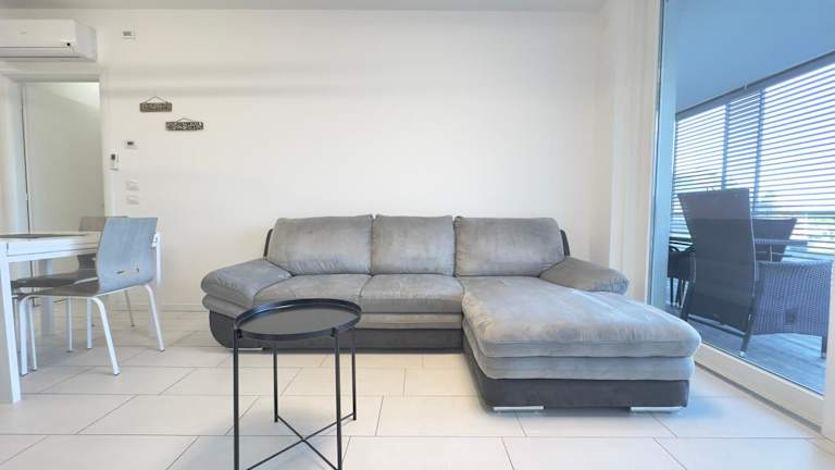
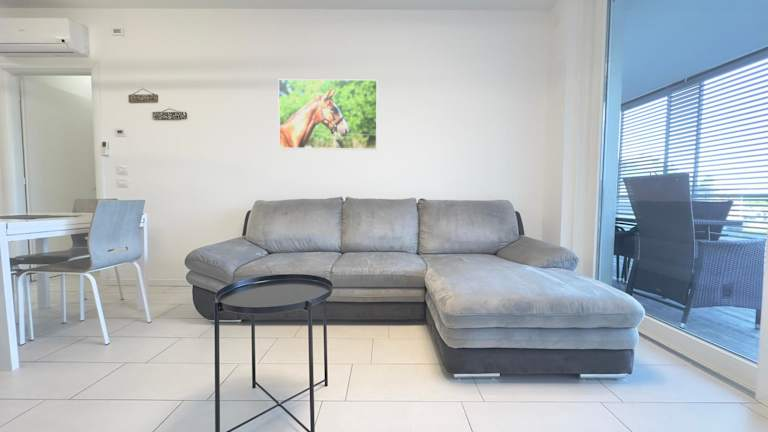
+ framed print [277,78,378,151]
